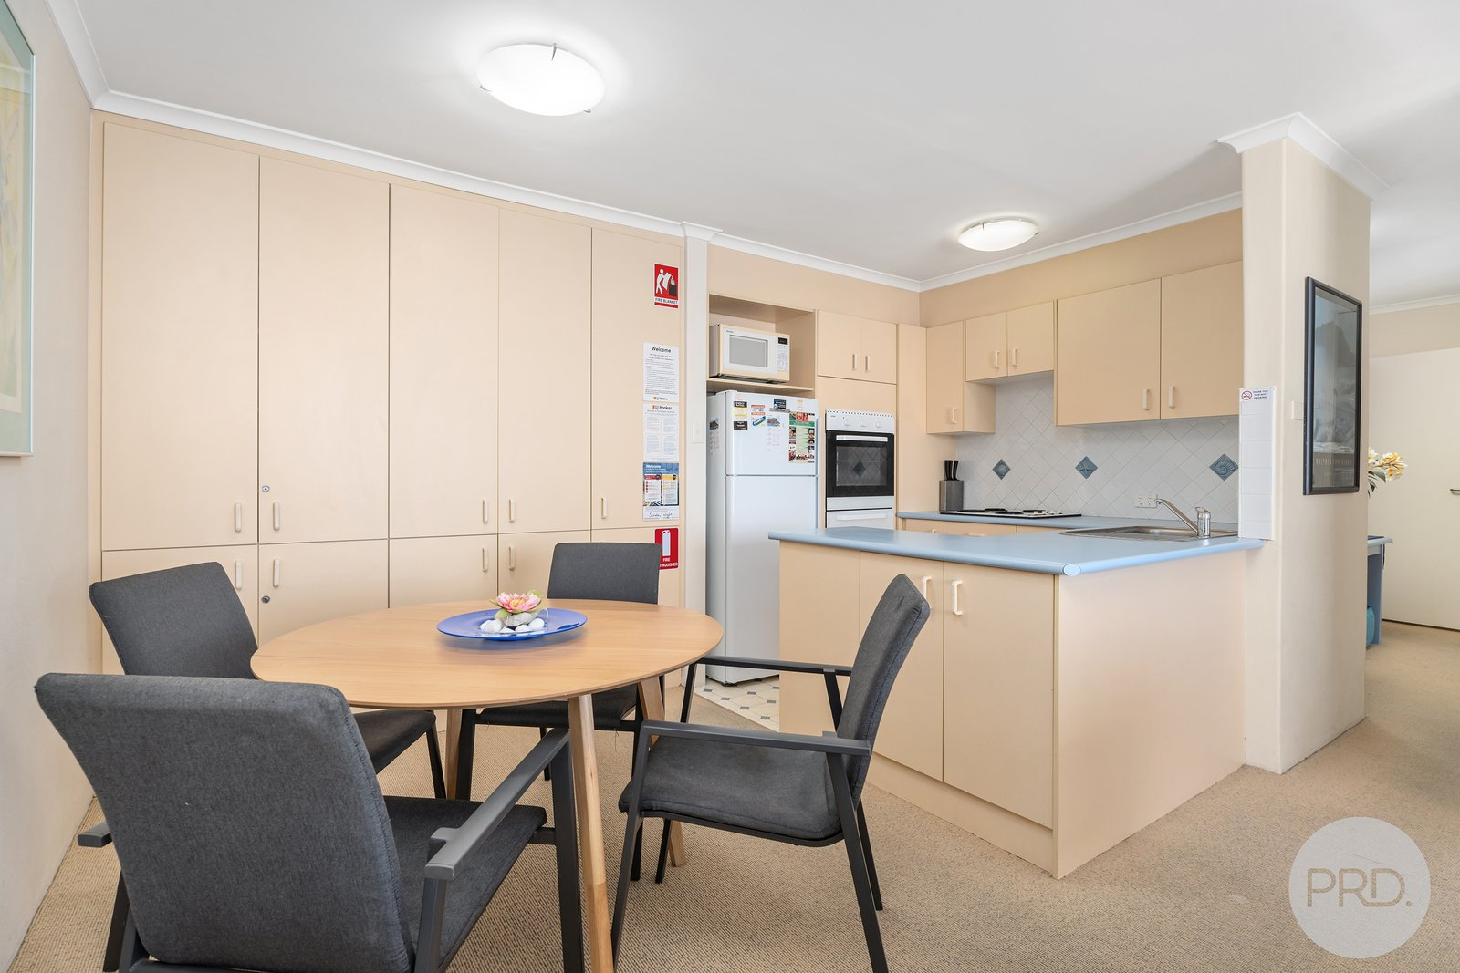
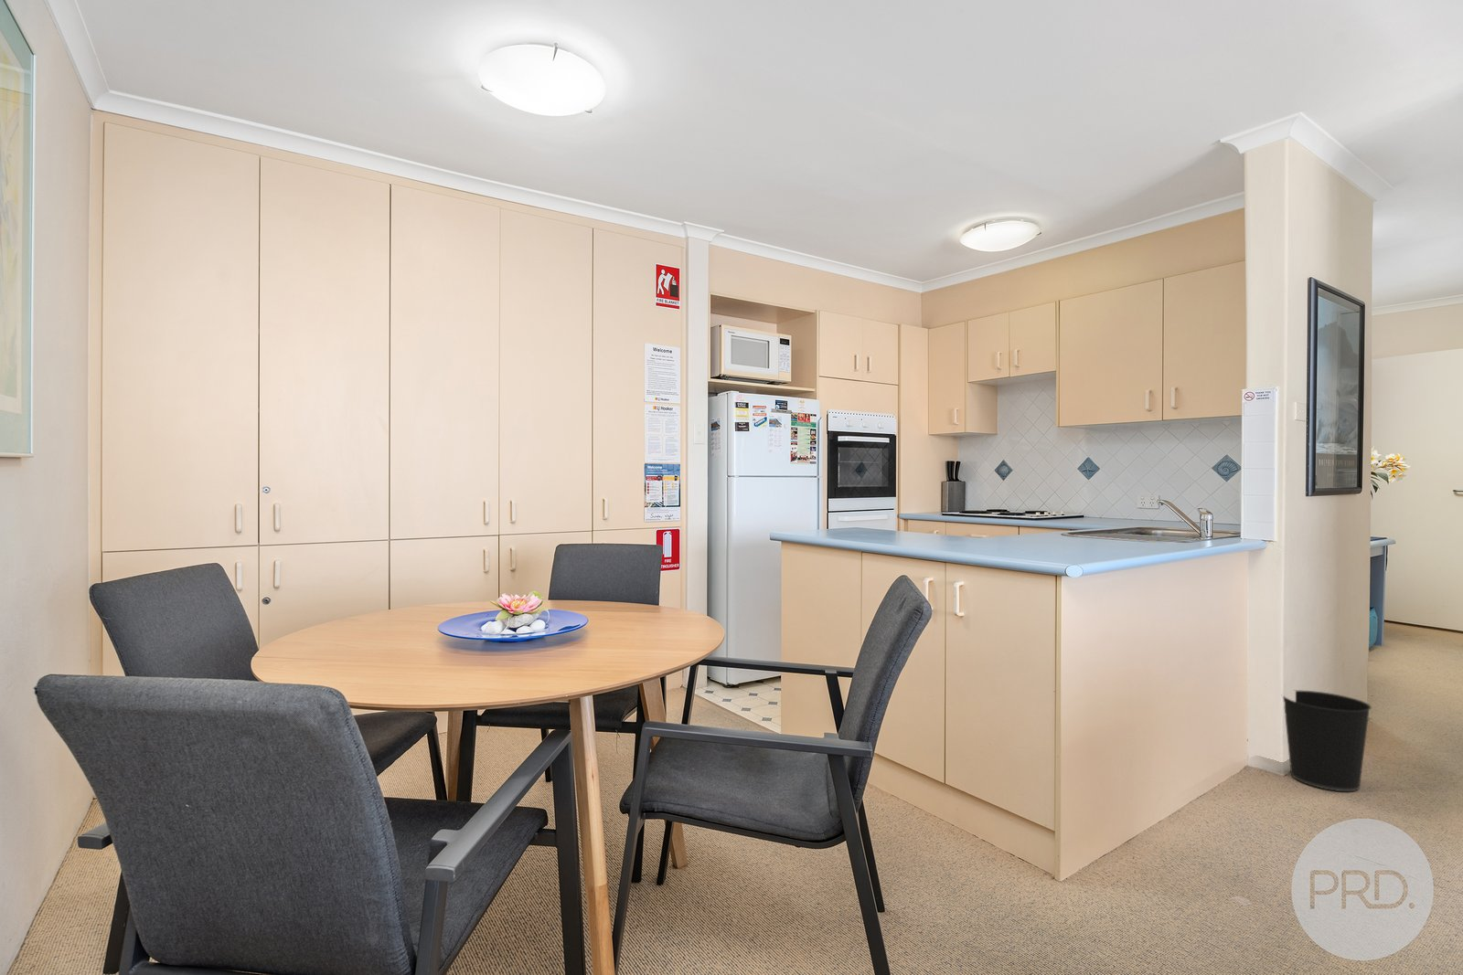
+ wastebasket [1282,690,1373,792]
